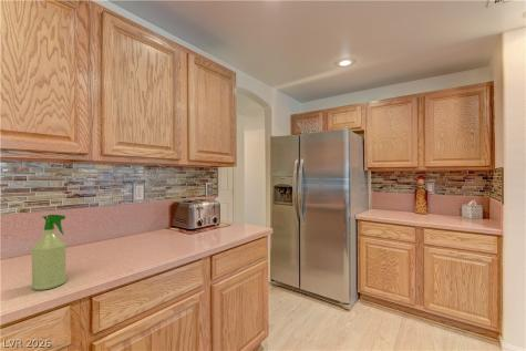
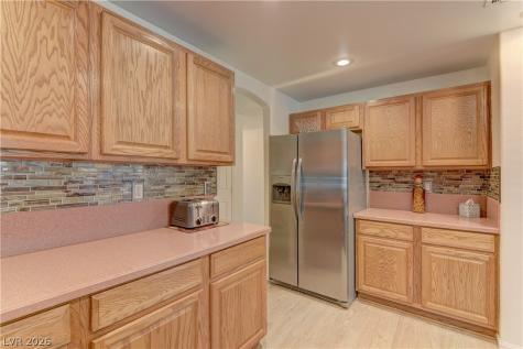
- spray bottle [30,214,68,291]
